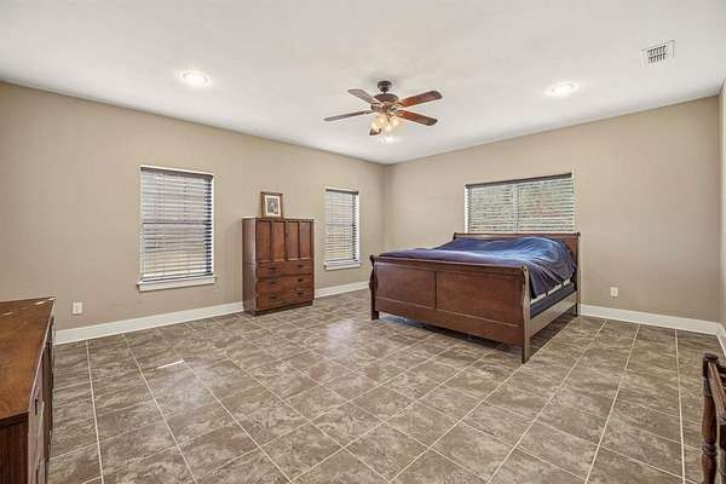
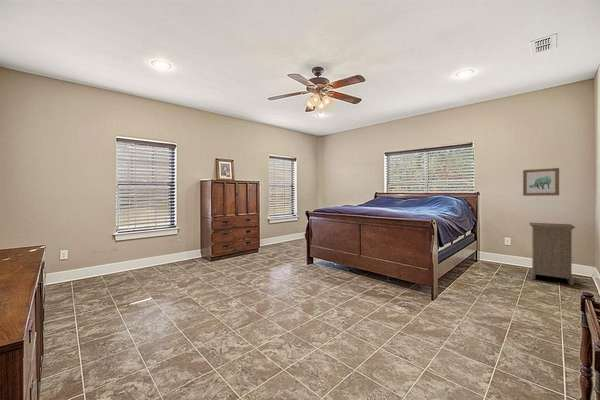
+ wall art [522,167,560,197]
+ nightstand [528,222,576,286]
